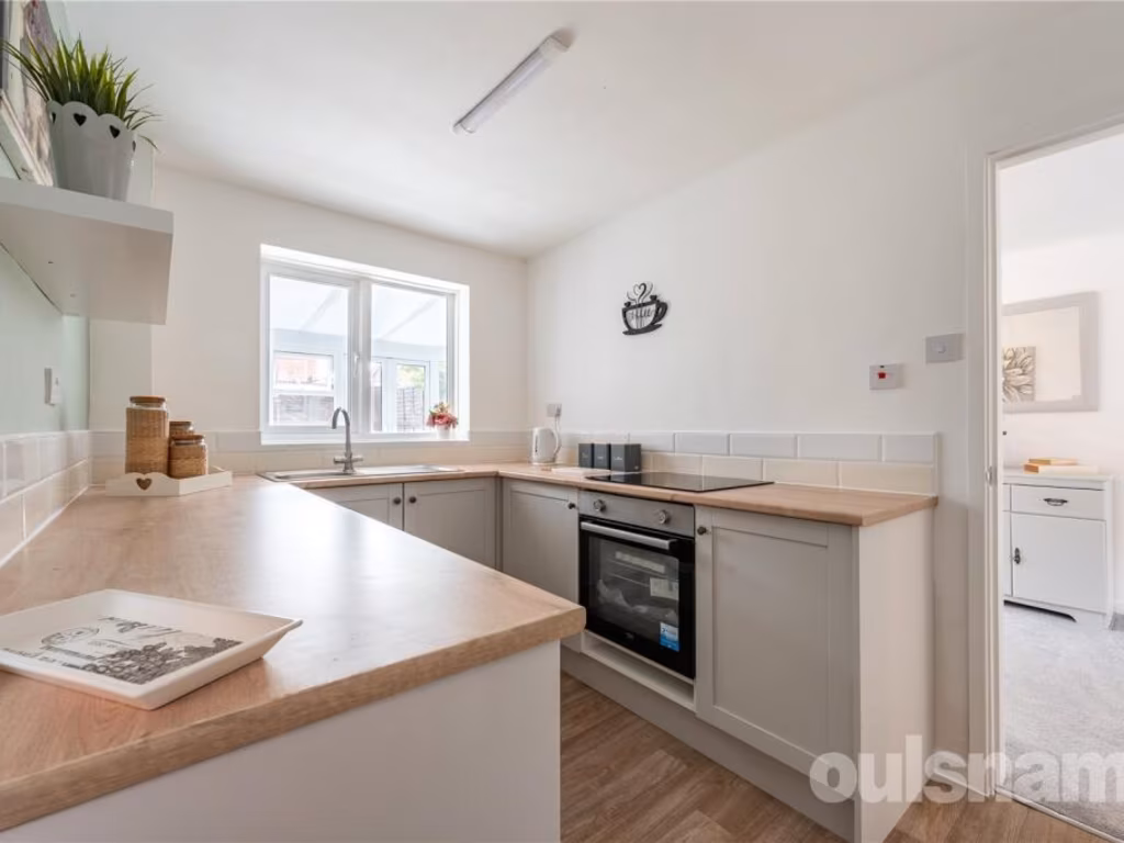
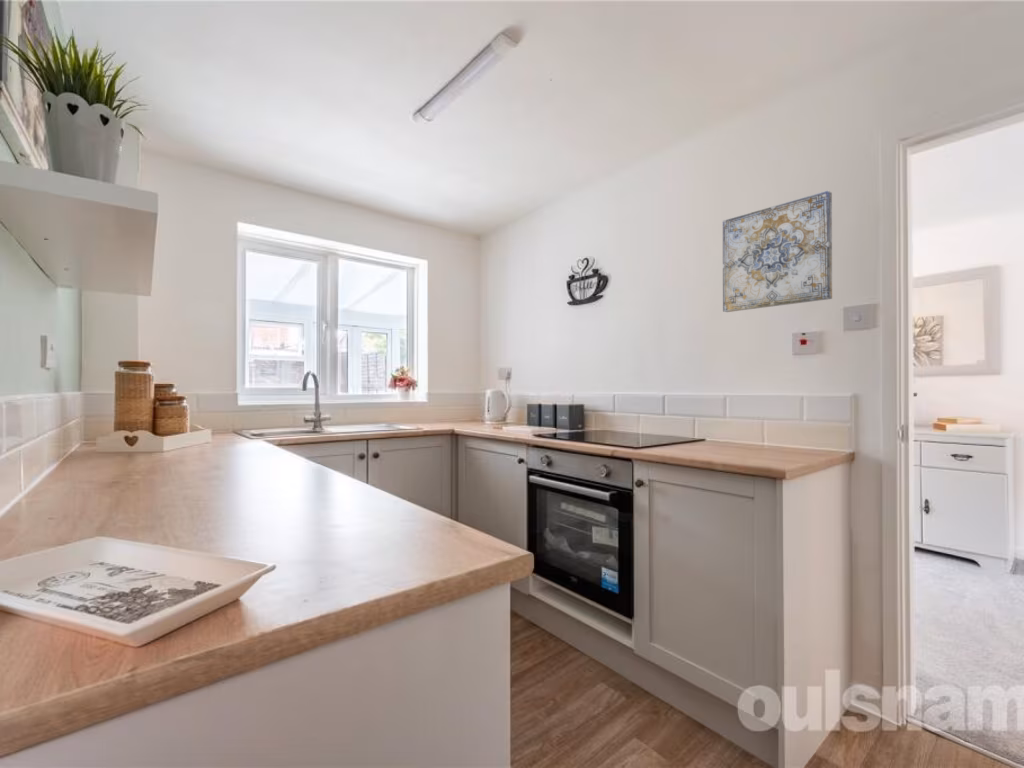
+ wall art [722,190,833,313]
